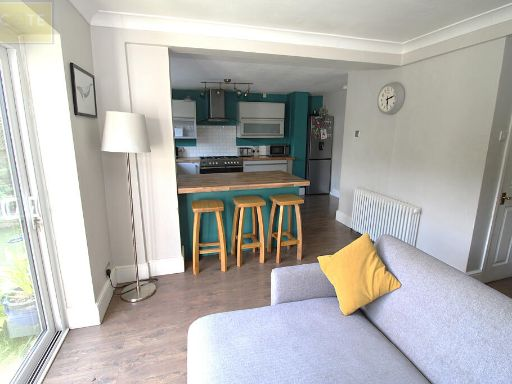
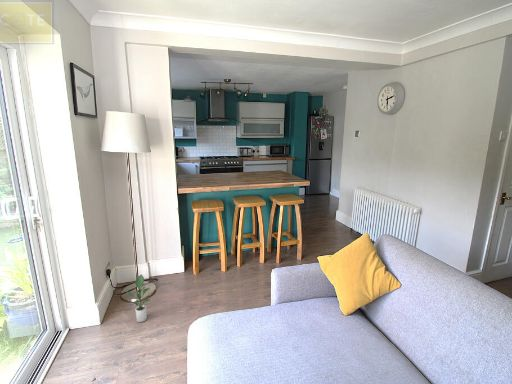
+ potted plant [125,273,151,323]
